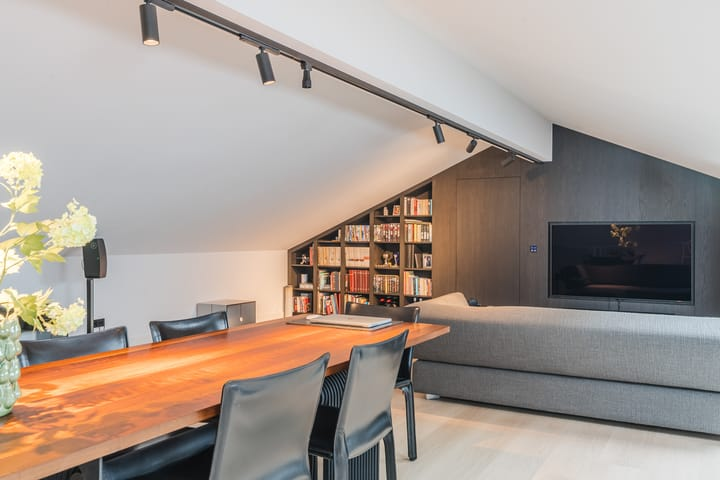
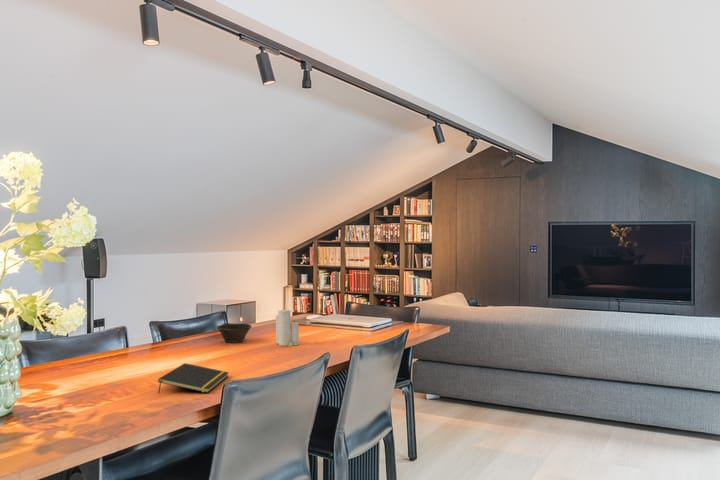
+ candle [275,309,300,347]
+ notepad [157,362,230,394]
+ bowl [216,322,253,344]
